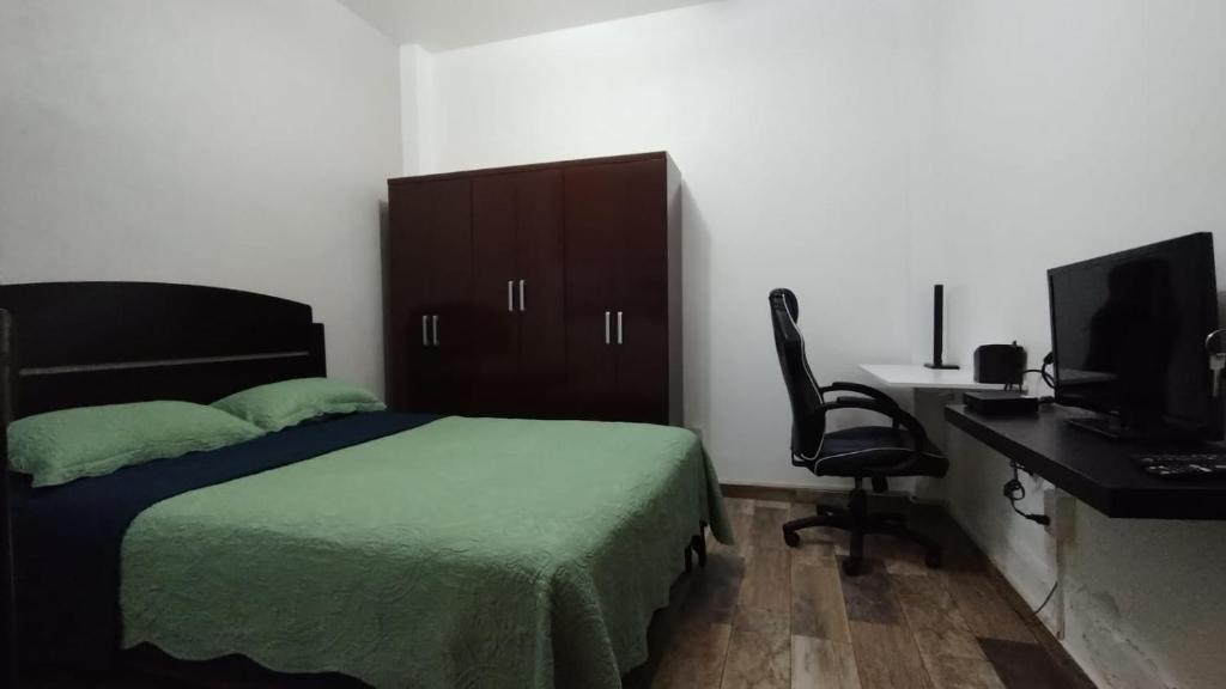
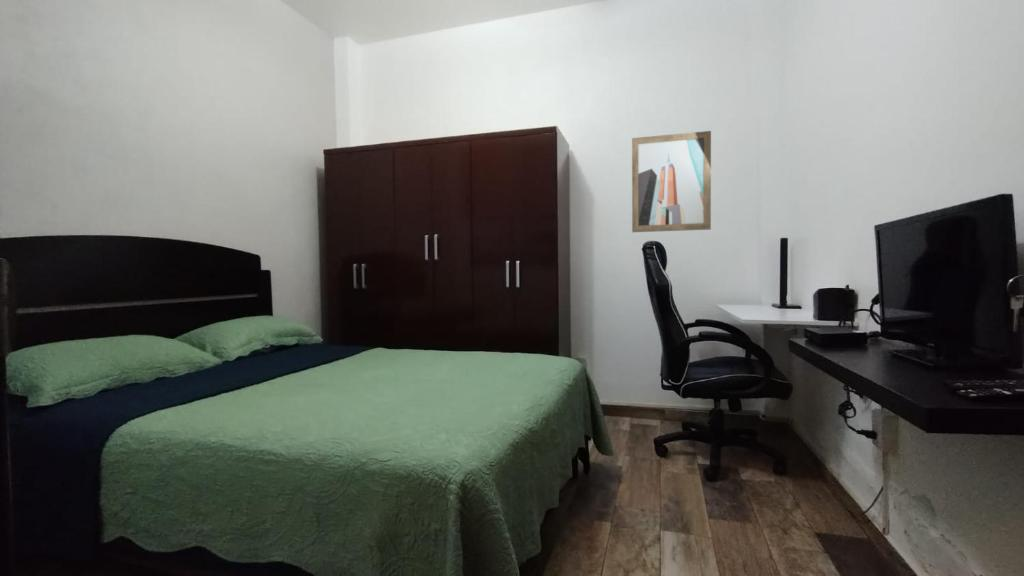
+ wall art [631,130,712,233]
